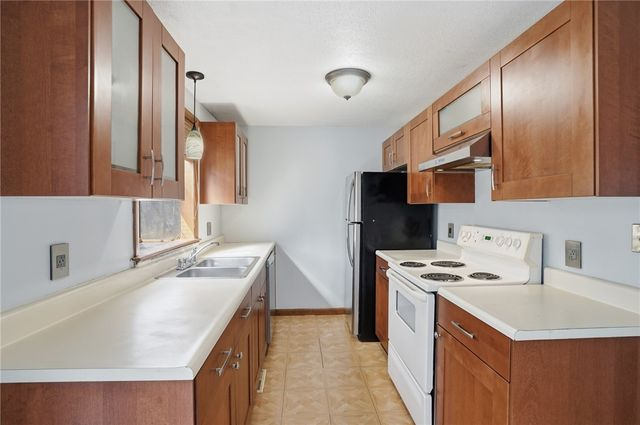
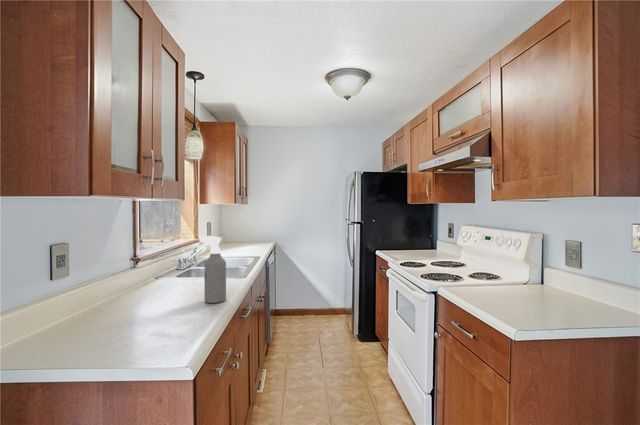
+ spray bottle [199,235,227,304]
